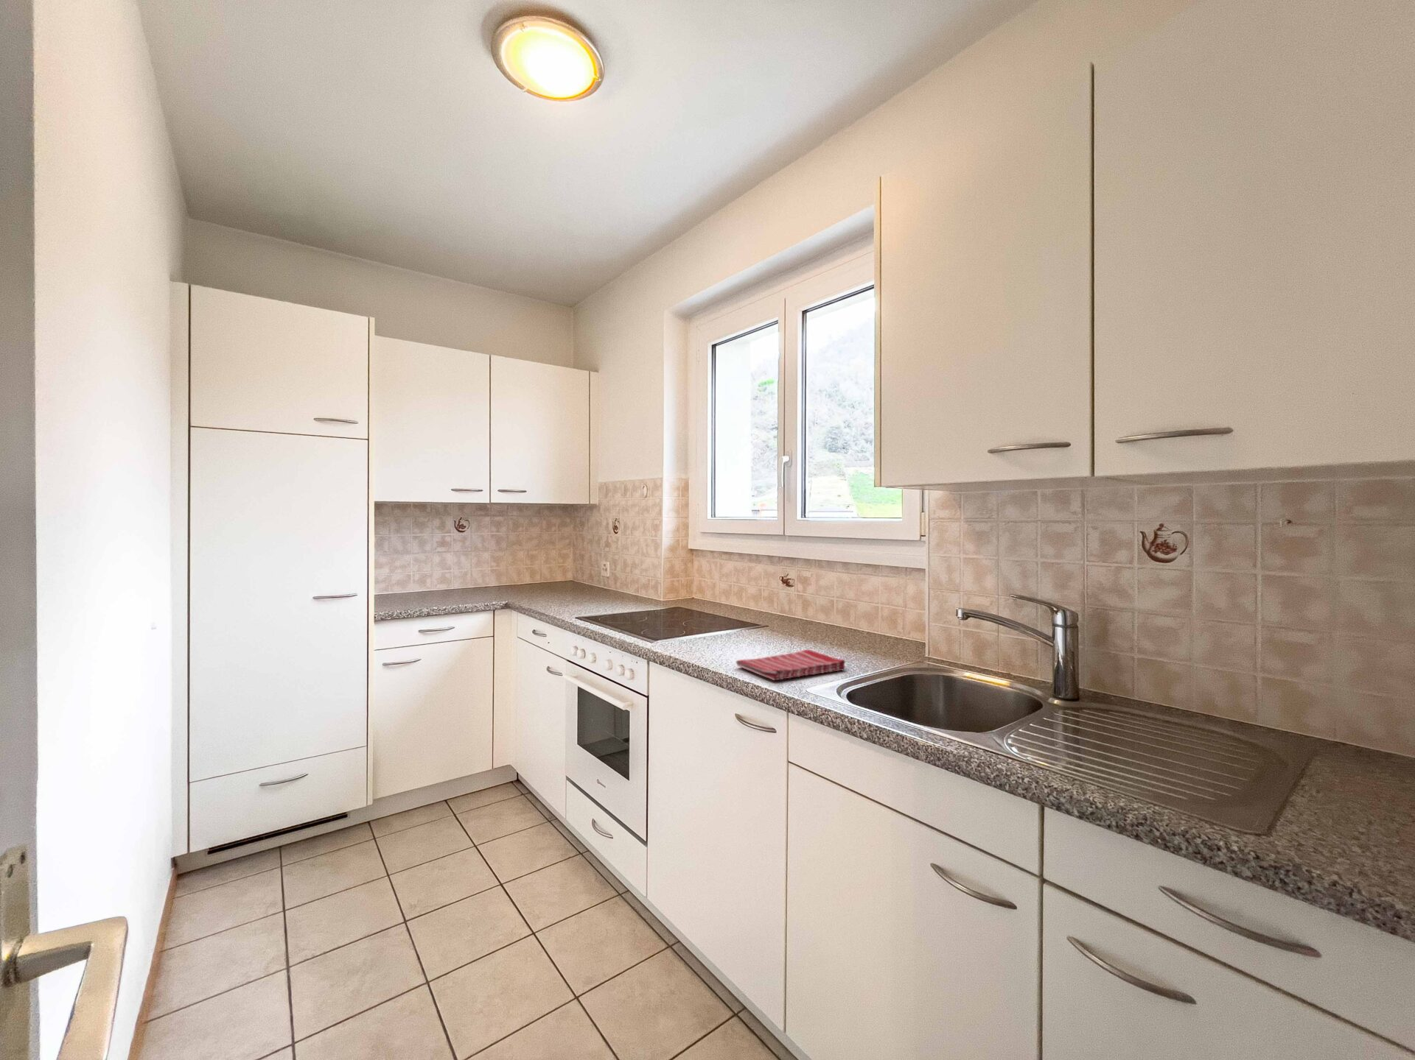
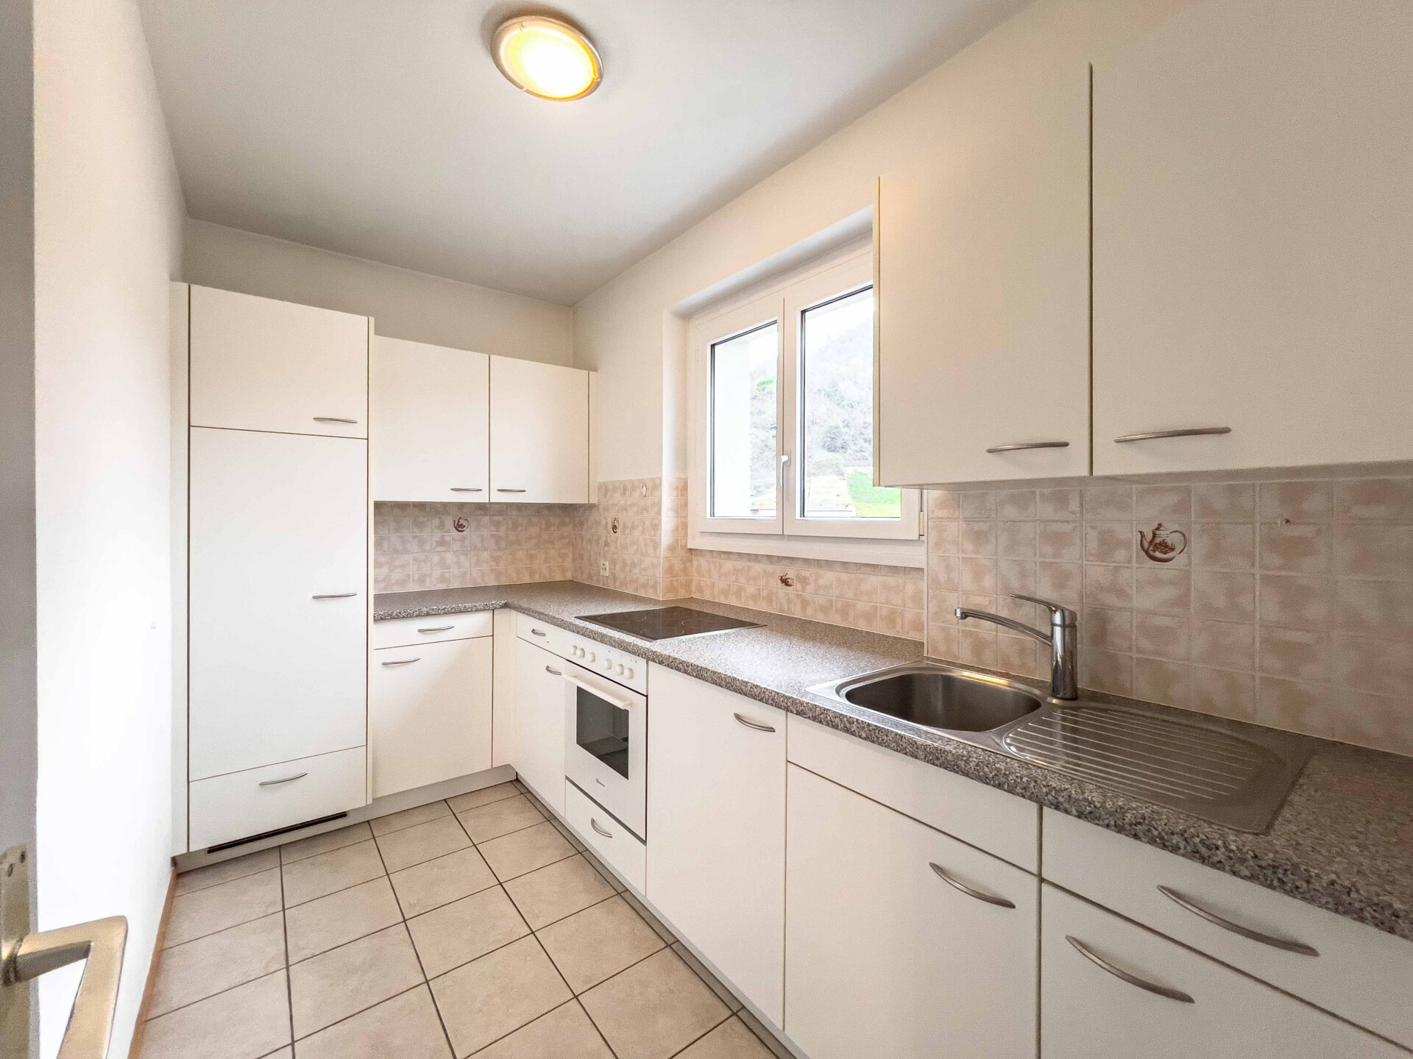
- dish towel [735,649,846,681]
